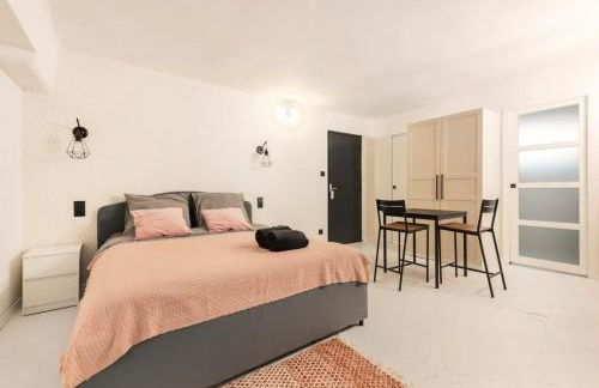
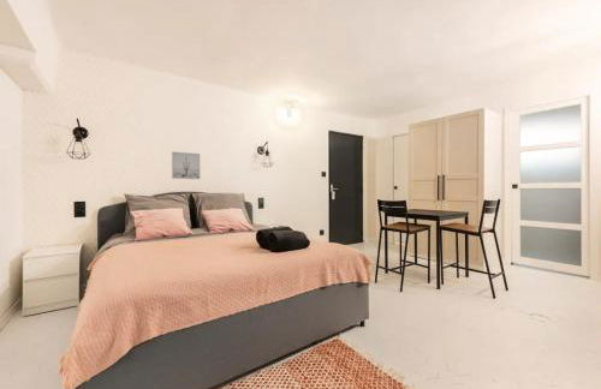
+ wall art [171,150,201,180]
